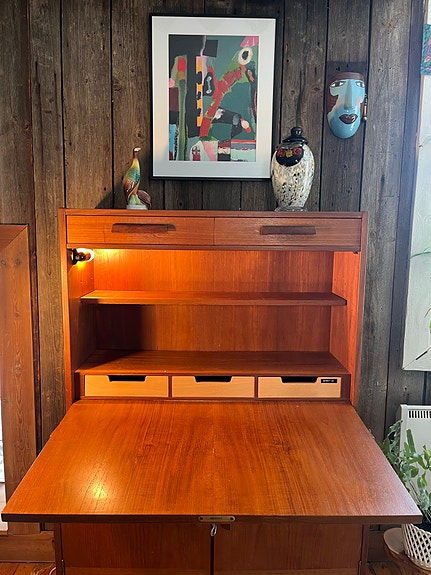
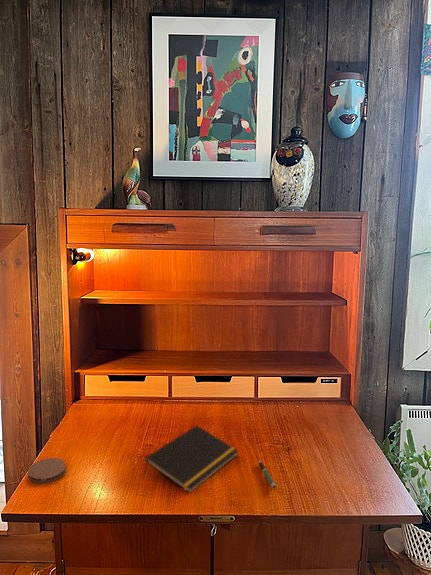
+ pen [258,460,276,489]
+ notepad [143,424,239,494]
+ coaster [27,457,67,484]
